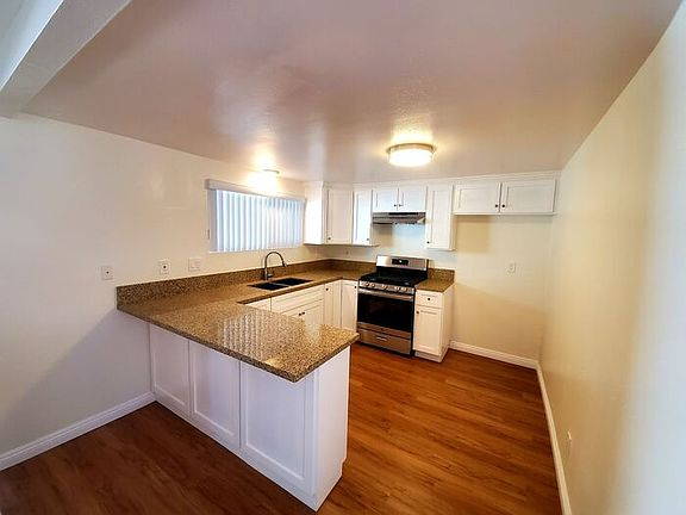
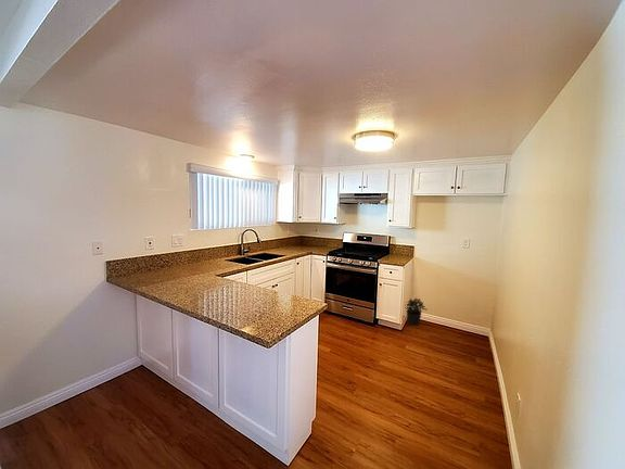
+ potted plant [405,296,429,326]
